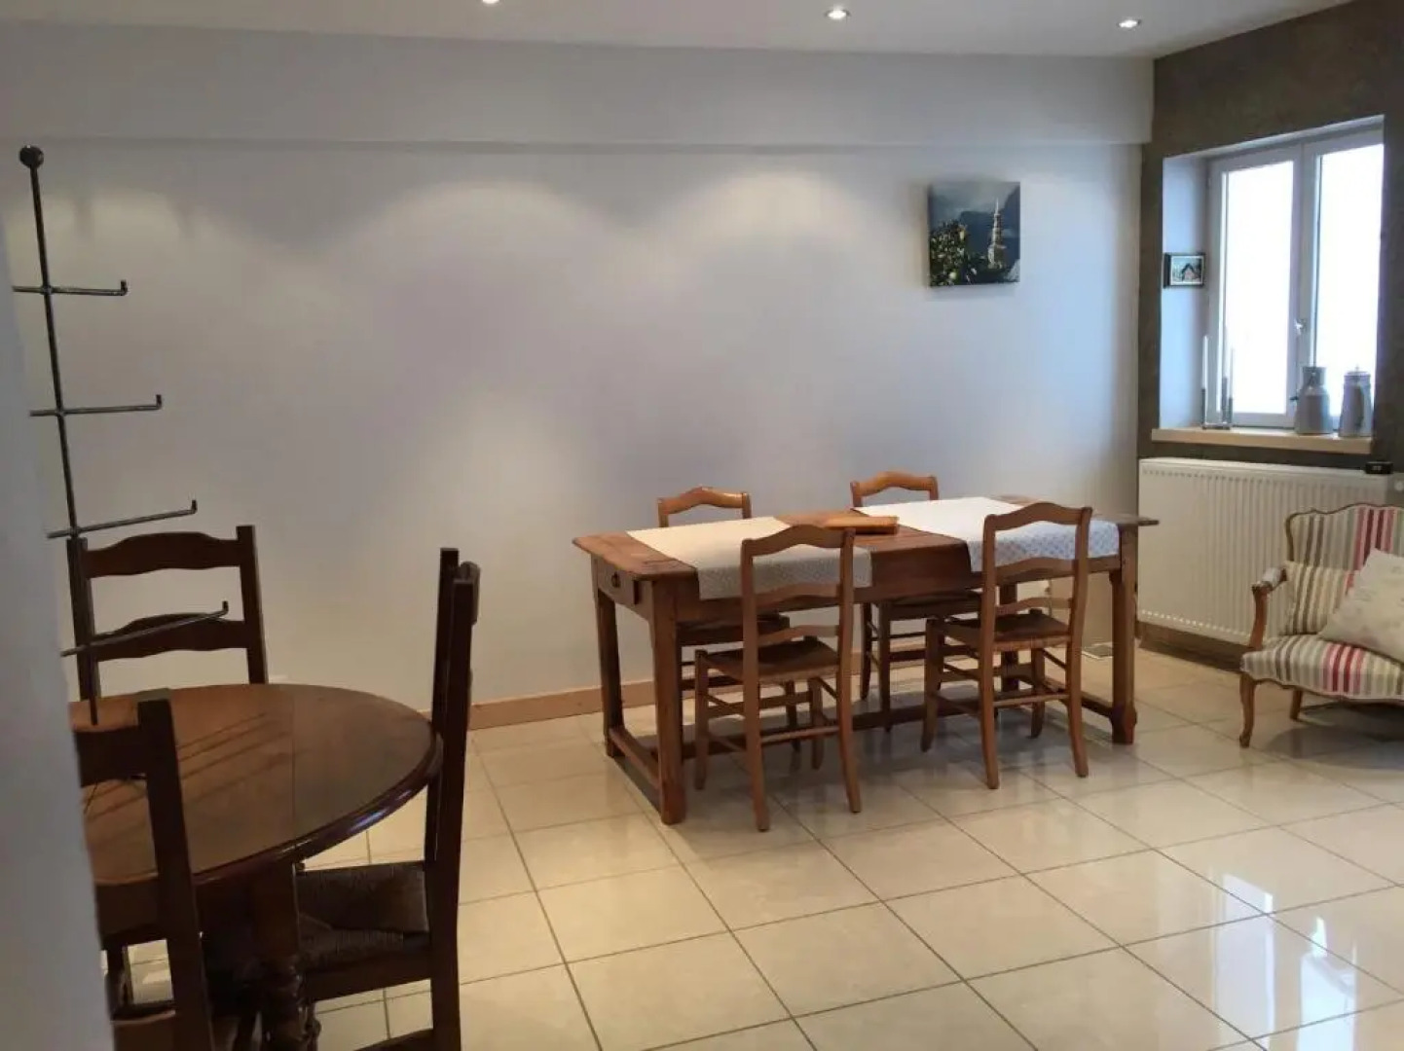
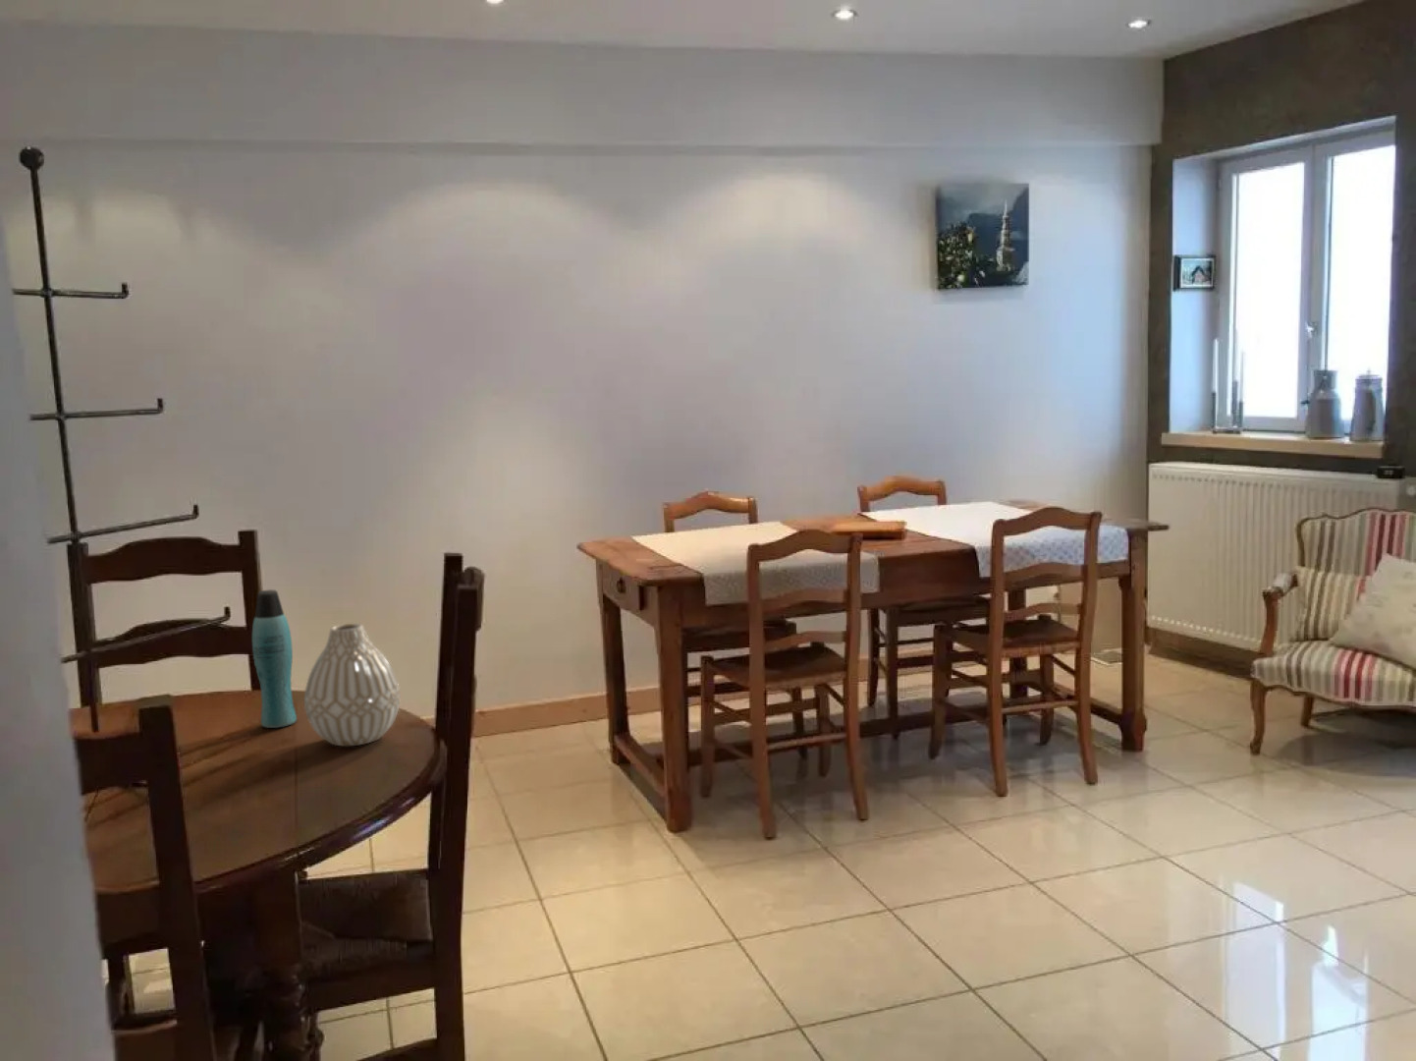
+ bottle [252,588,297,729]
+ vase [303,623,401,747]
